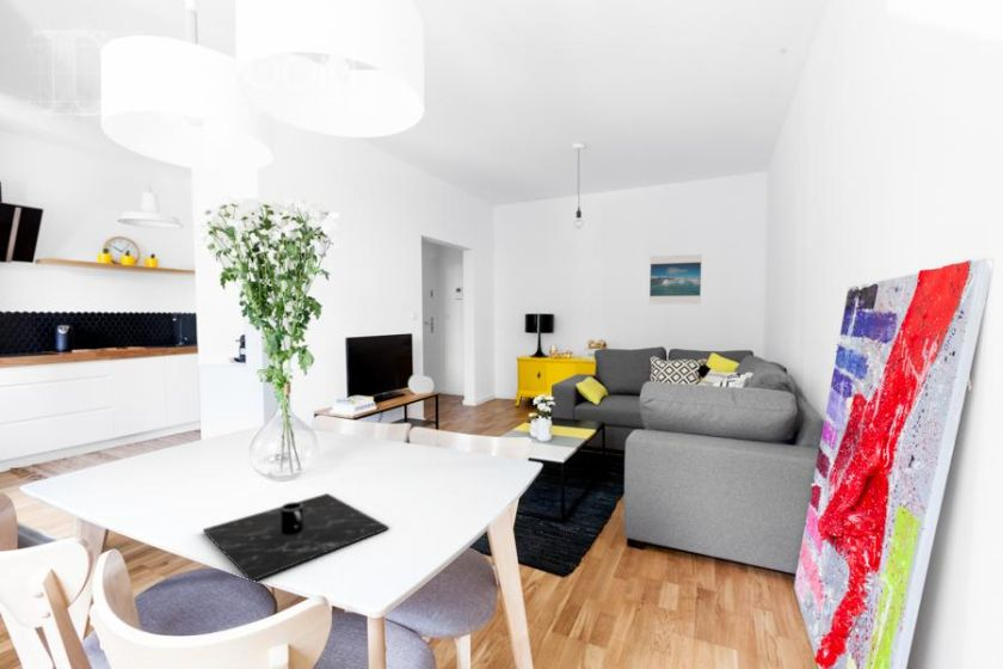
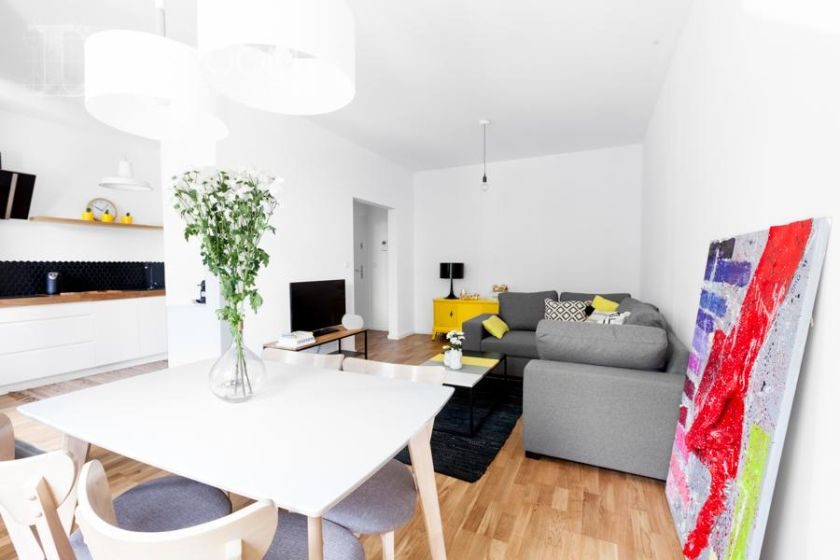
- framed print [648,253,703,305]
- placemat [202,492,390,583]
